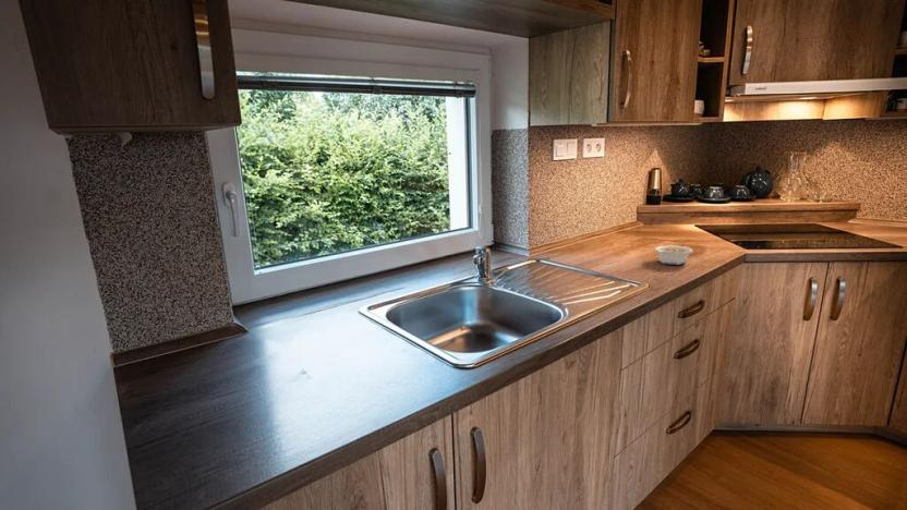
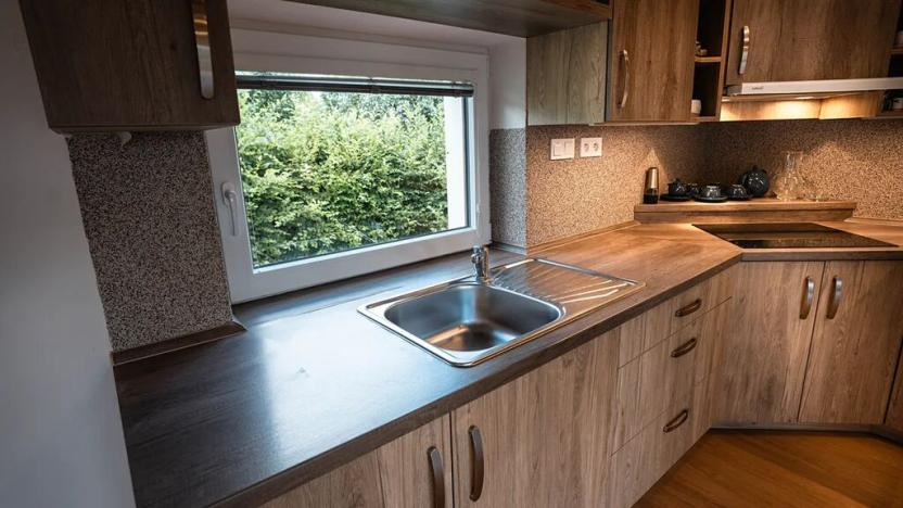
- legume [649,244,693,266]
